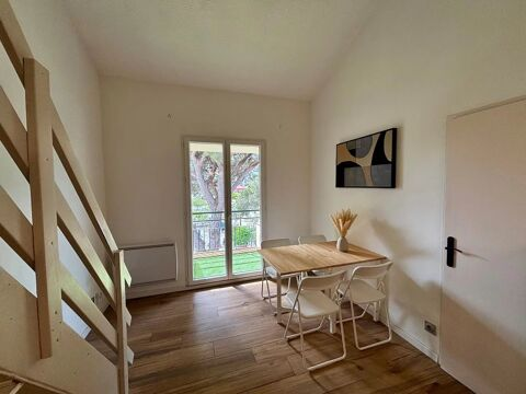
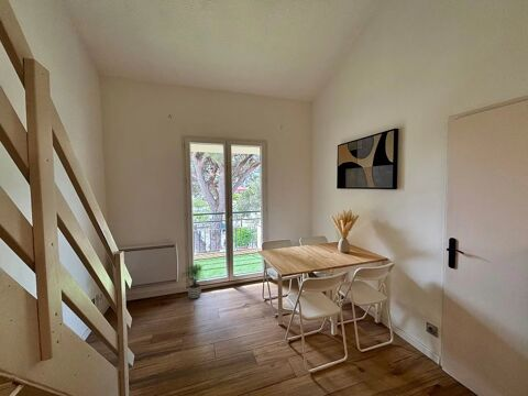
+ potted plant [180,263,206,300]
